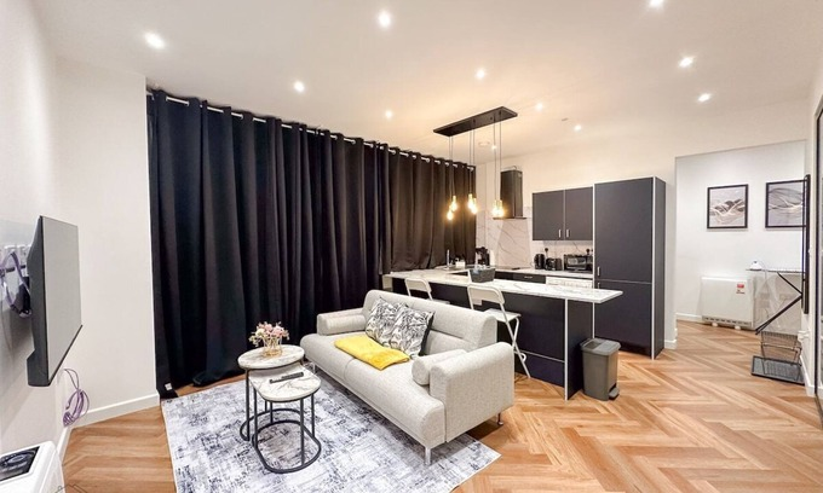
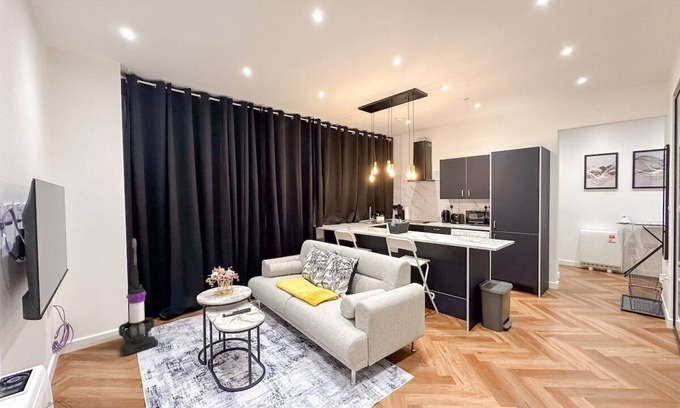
+ vacuum cleaner [118,237,159,357]
